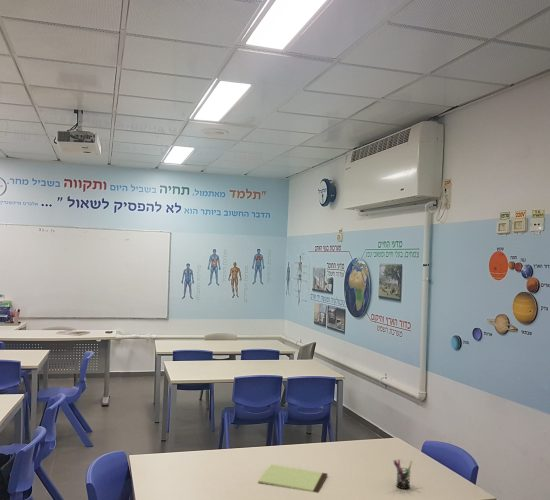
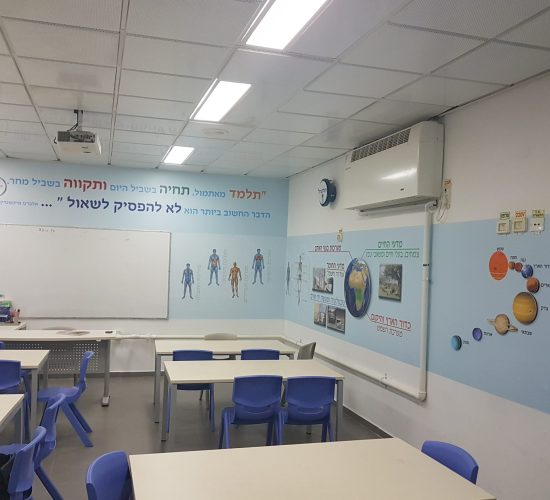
- notepad [257,464,328,493]
- pen holder [393,459,413,490]
